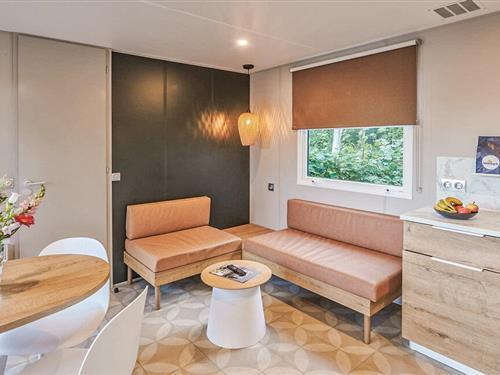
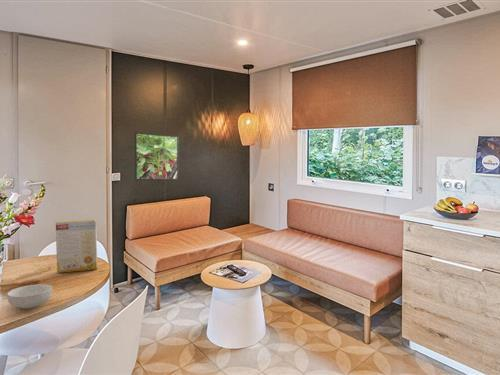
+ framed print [134,131,180,181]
+ cereal box [55,219,98,274]
+ cereal bowl [6,283,53,310]
